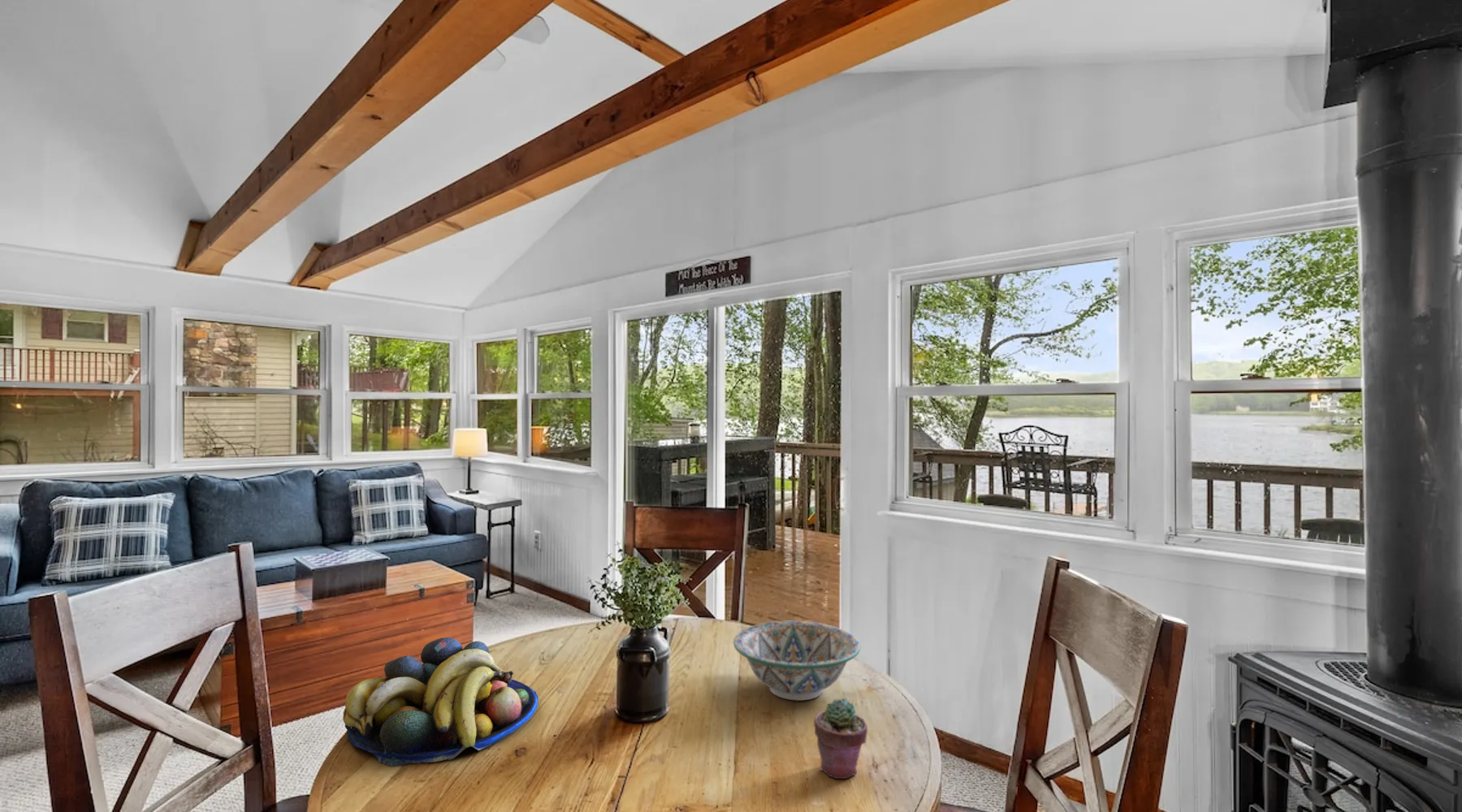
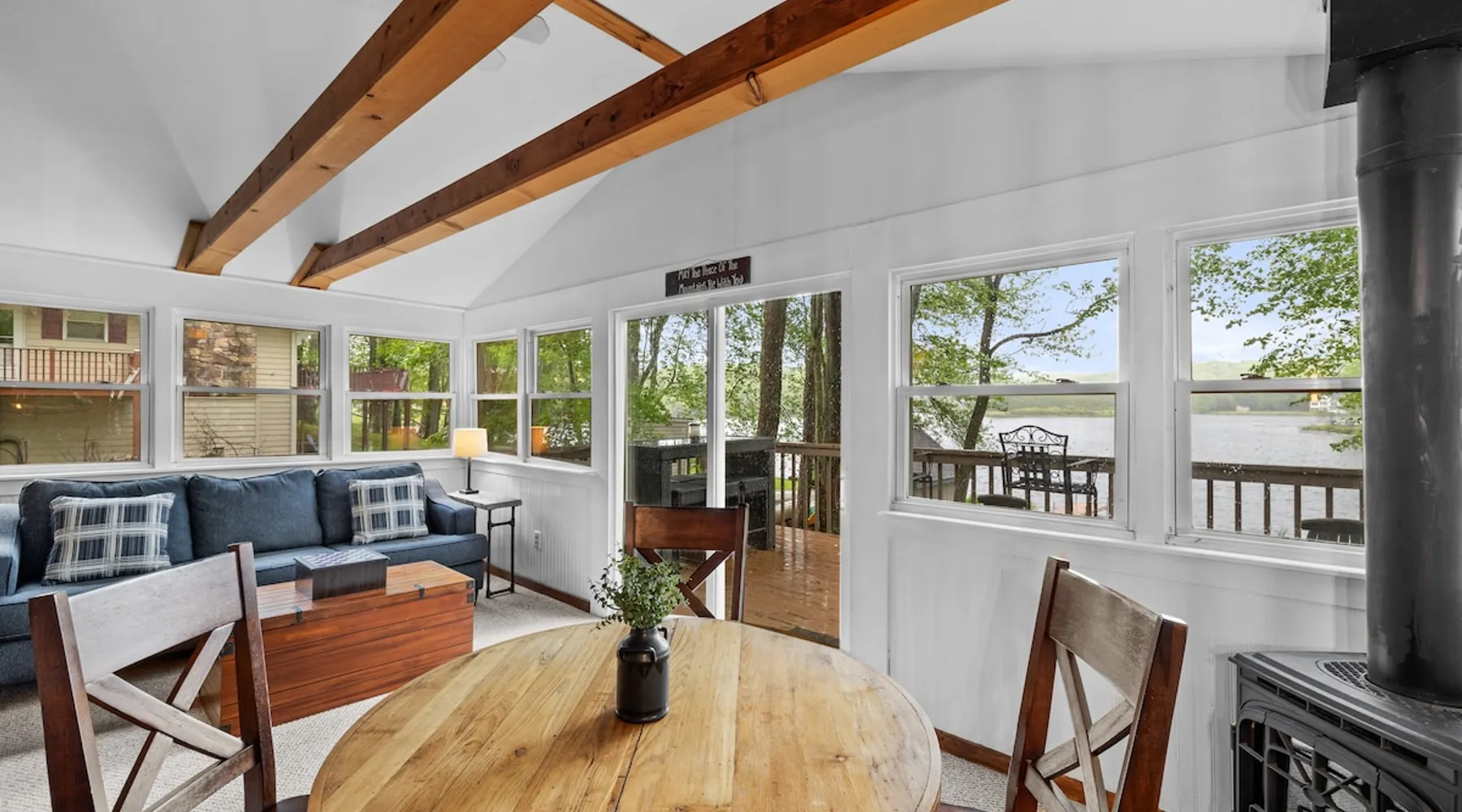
- decorative bowl [733,620,861,702]
- fruit bowl [342,637,539,767]
- potted succulent [813,698,868,780]
